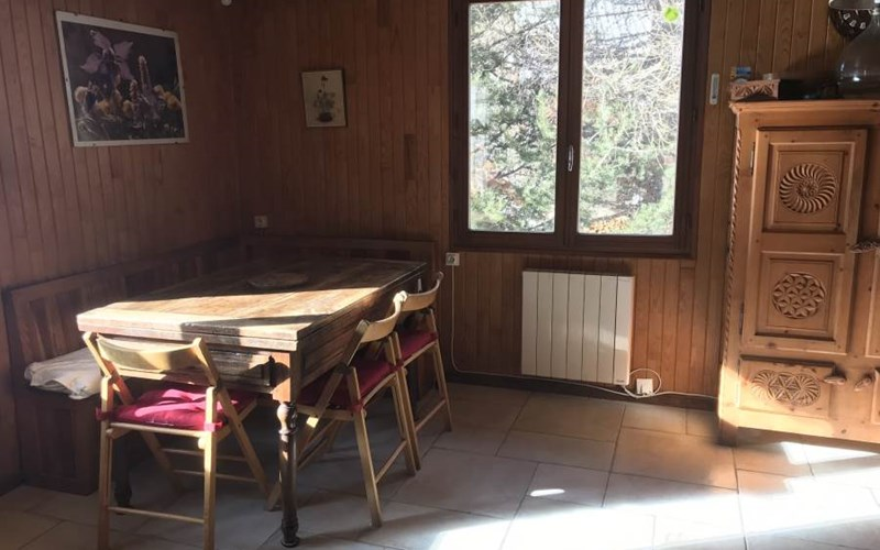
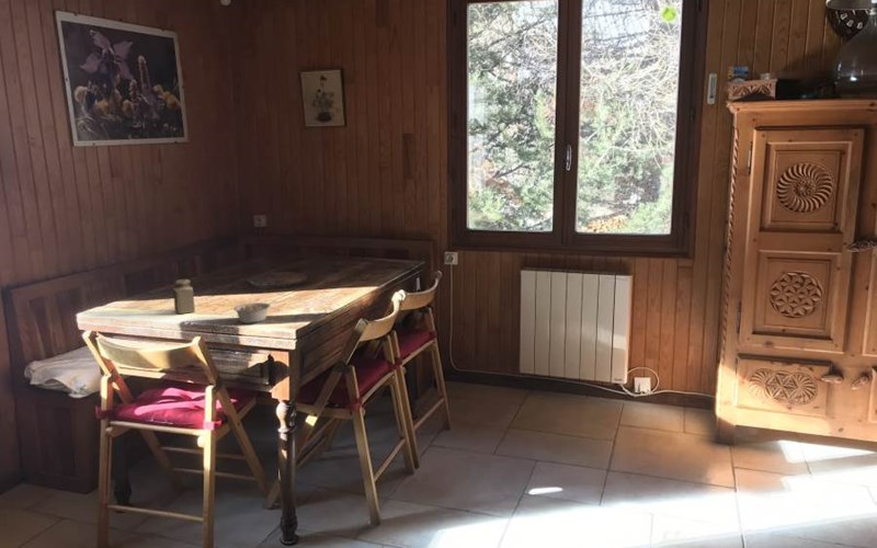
+ salt shaker [172,278,196,315]
+ legume [232,299,277,324]
